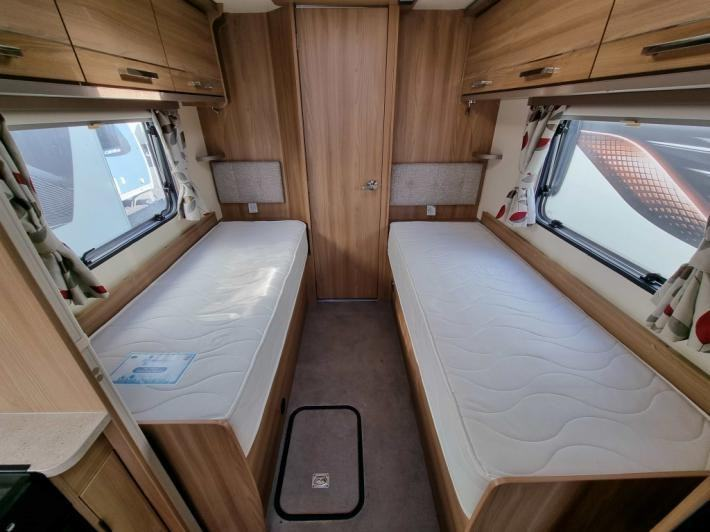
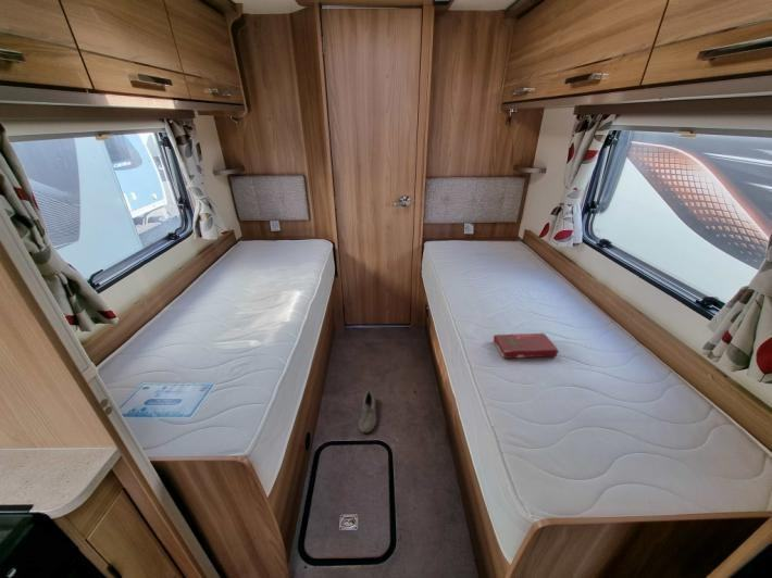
+ shoe [358,390,377,434]
+ book [493,332,560,360]
